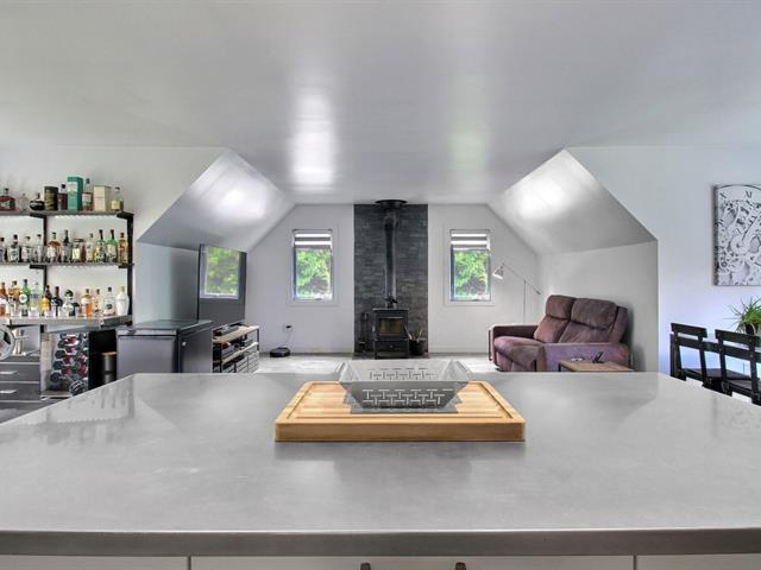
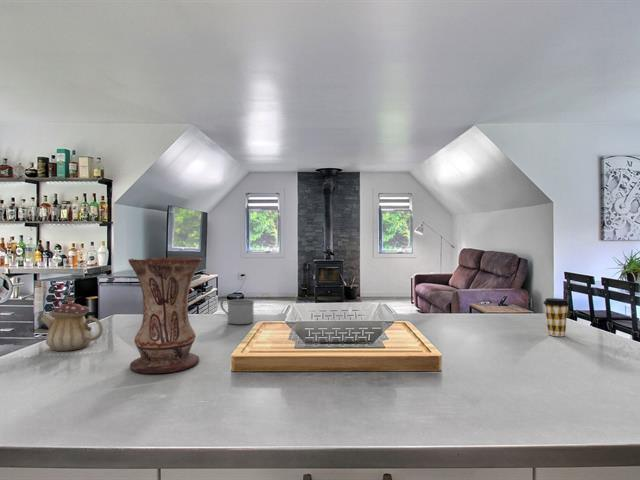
+ vase [127,257,203,374]
+ mug [220,298,255,325]
+ teapot [40,296,104,352]
+ coffee cup [542,297,570,337]
